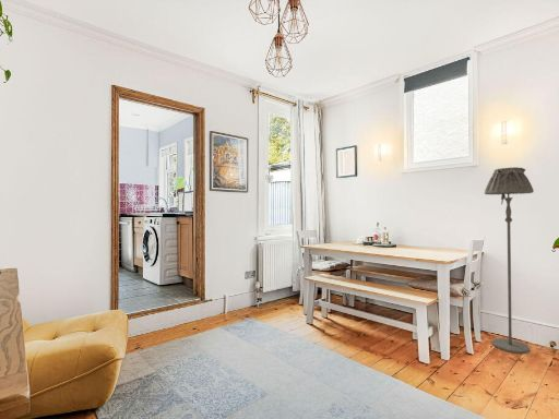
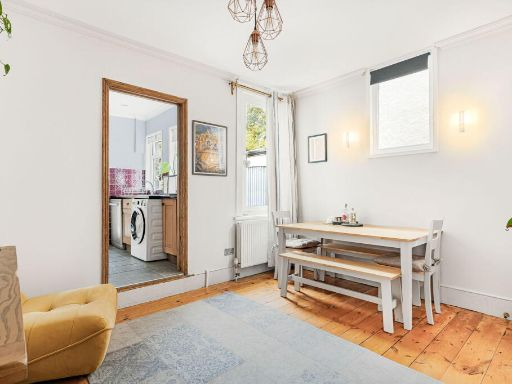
- floor lamp [484,166,535,355]
